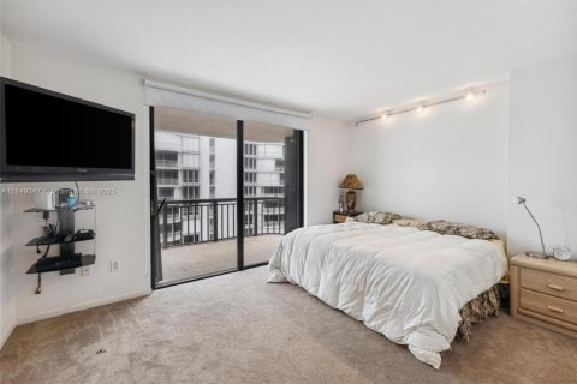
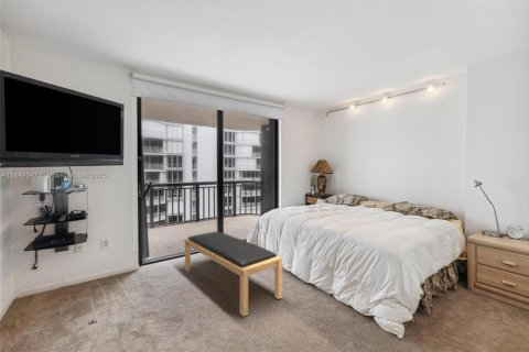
+ bench [184,230,283,318]
